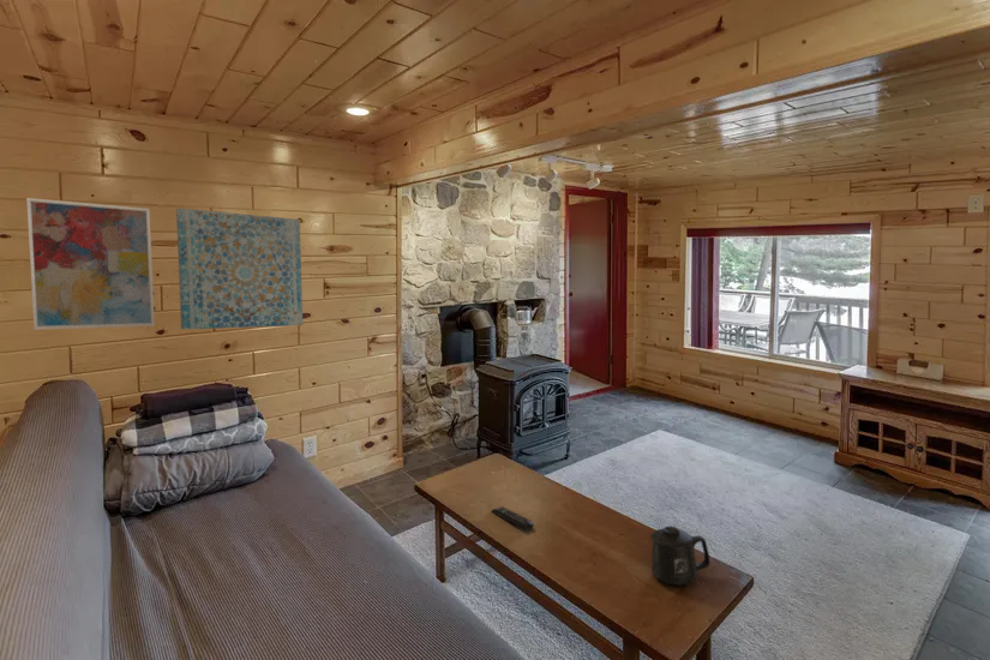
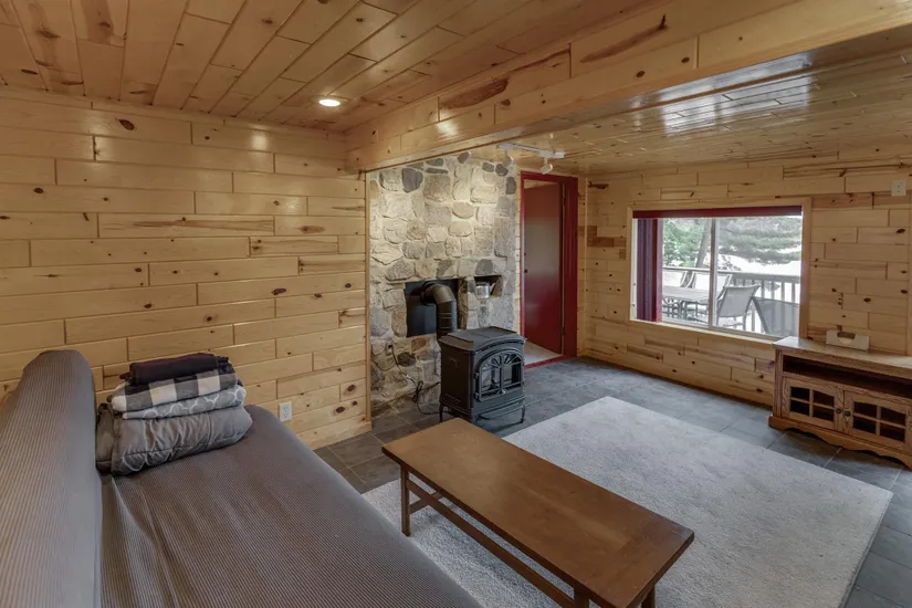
- mug [649,526,712,587]
- wall art [25,197,156,331]
- wall art [175,206,304,331]
- remote control [490,505,535,532]
